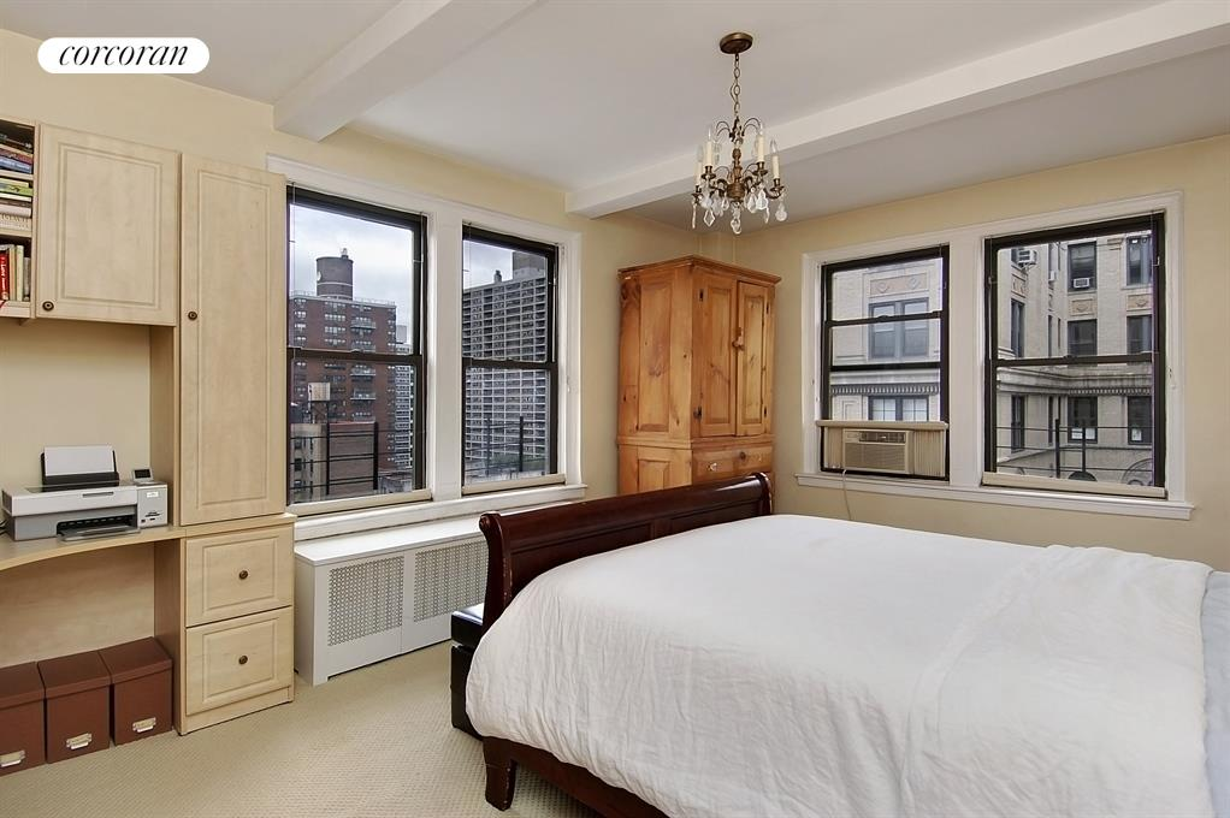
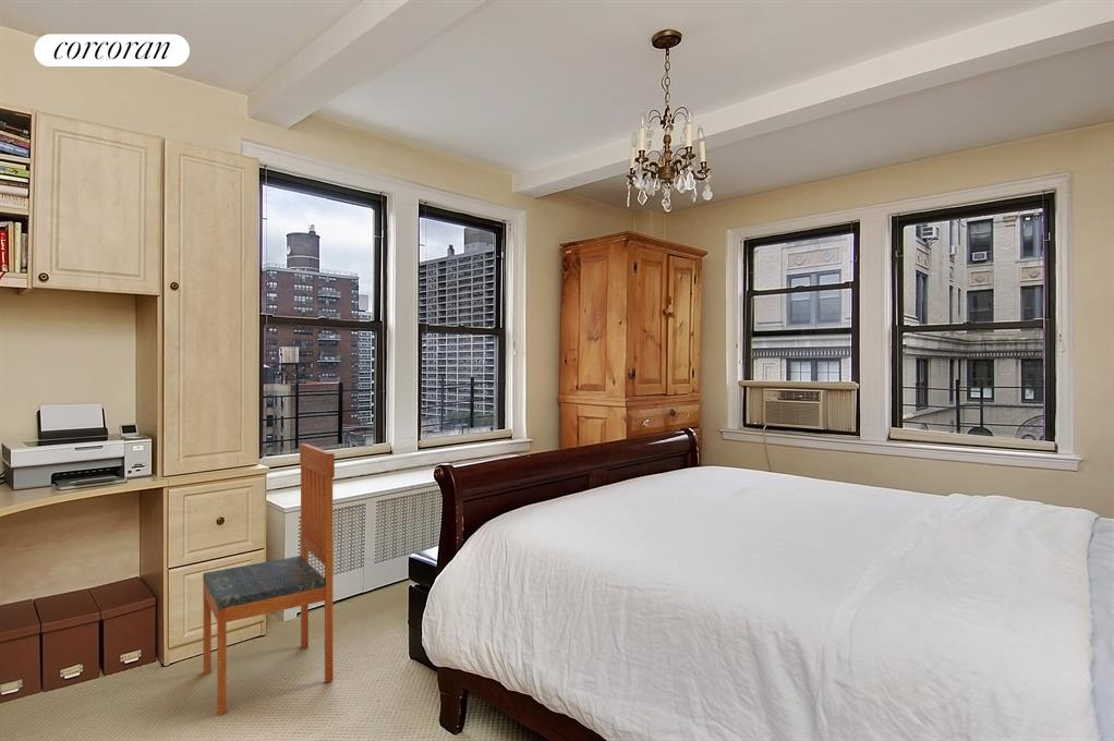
+ chair [202,442,336,716]
